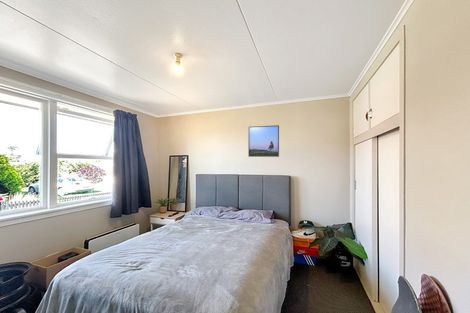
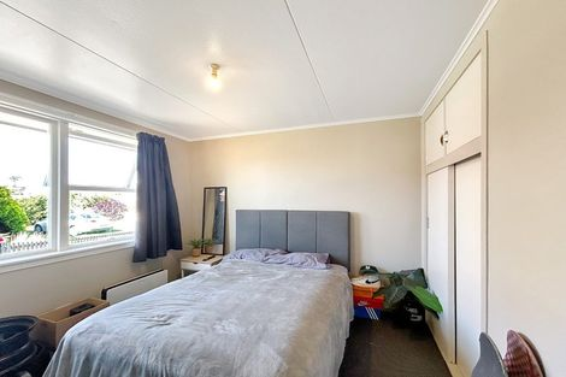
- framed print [247,124,280,158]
